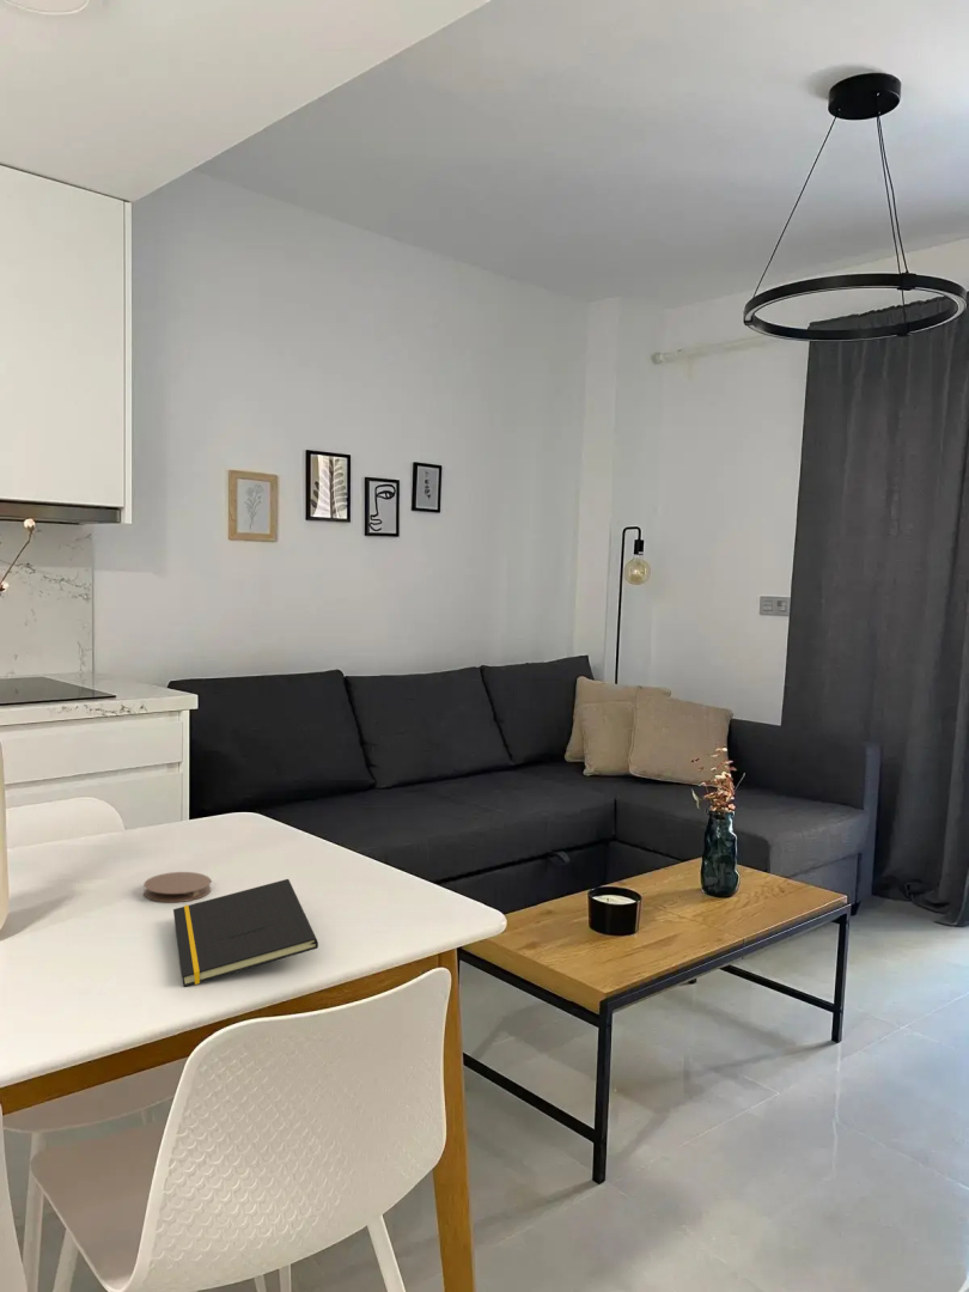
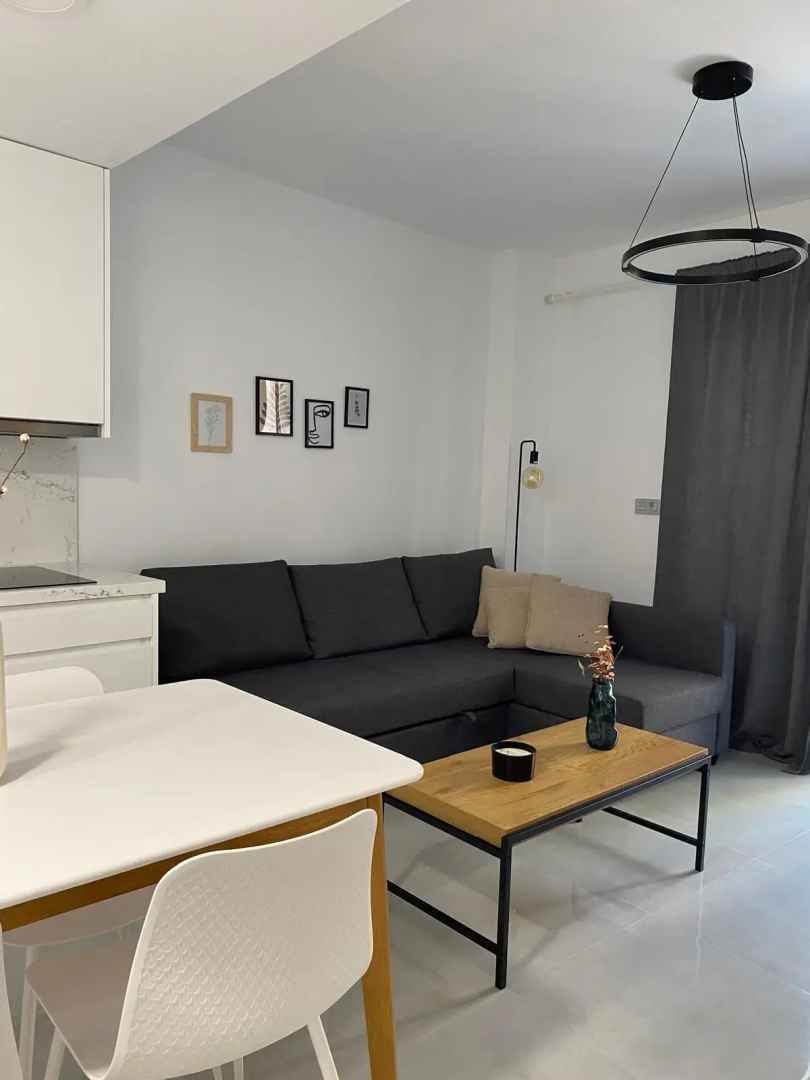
- coaster [142,871,212,903]
- notepad [172,878,319,988]
